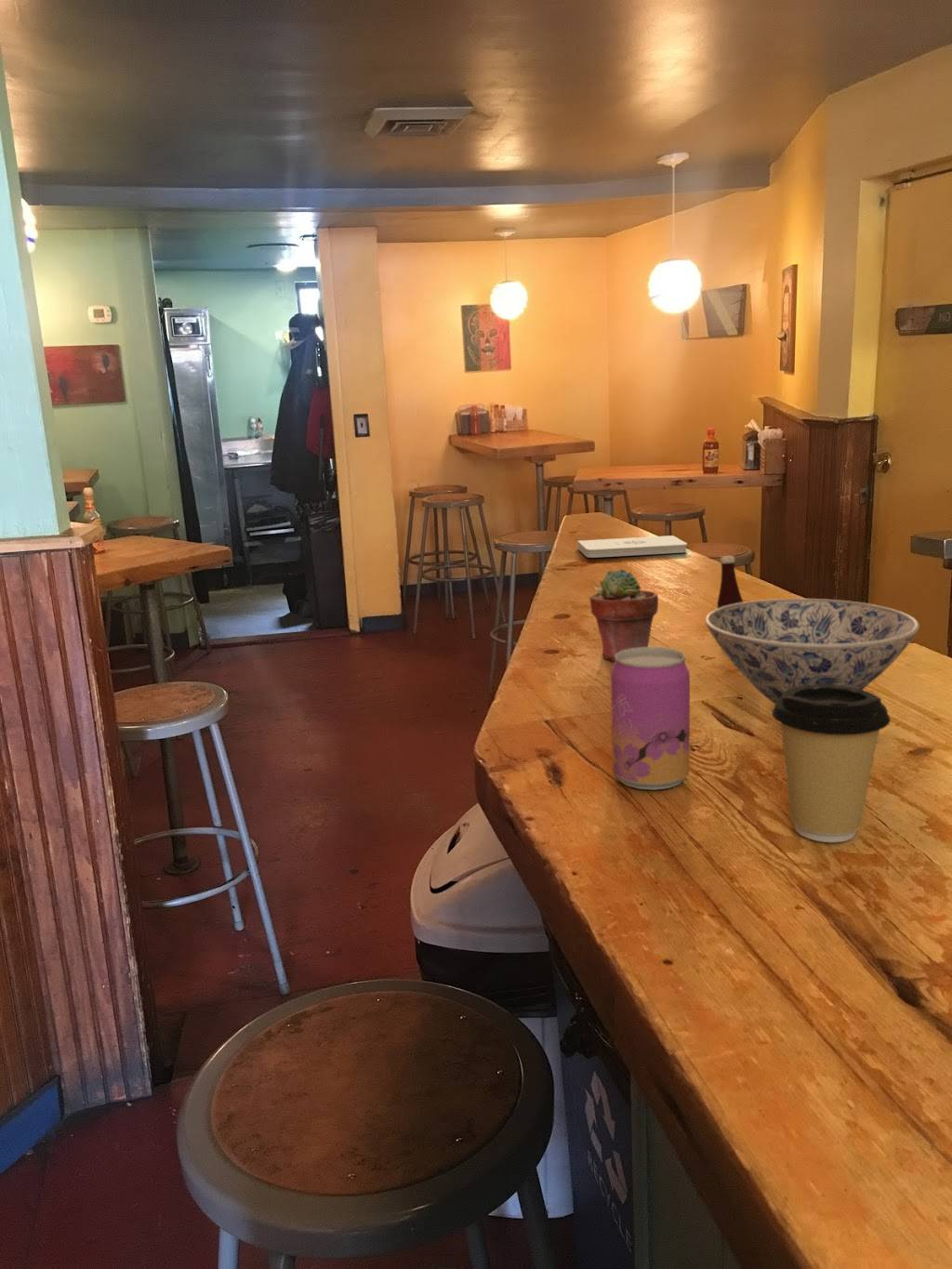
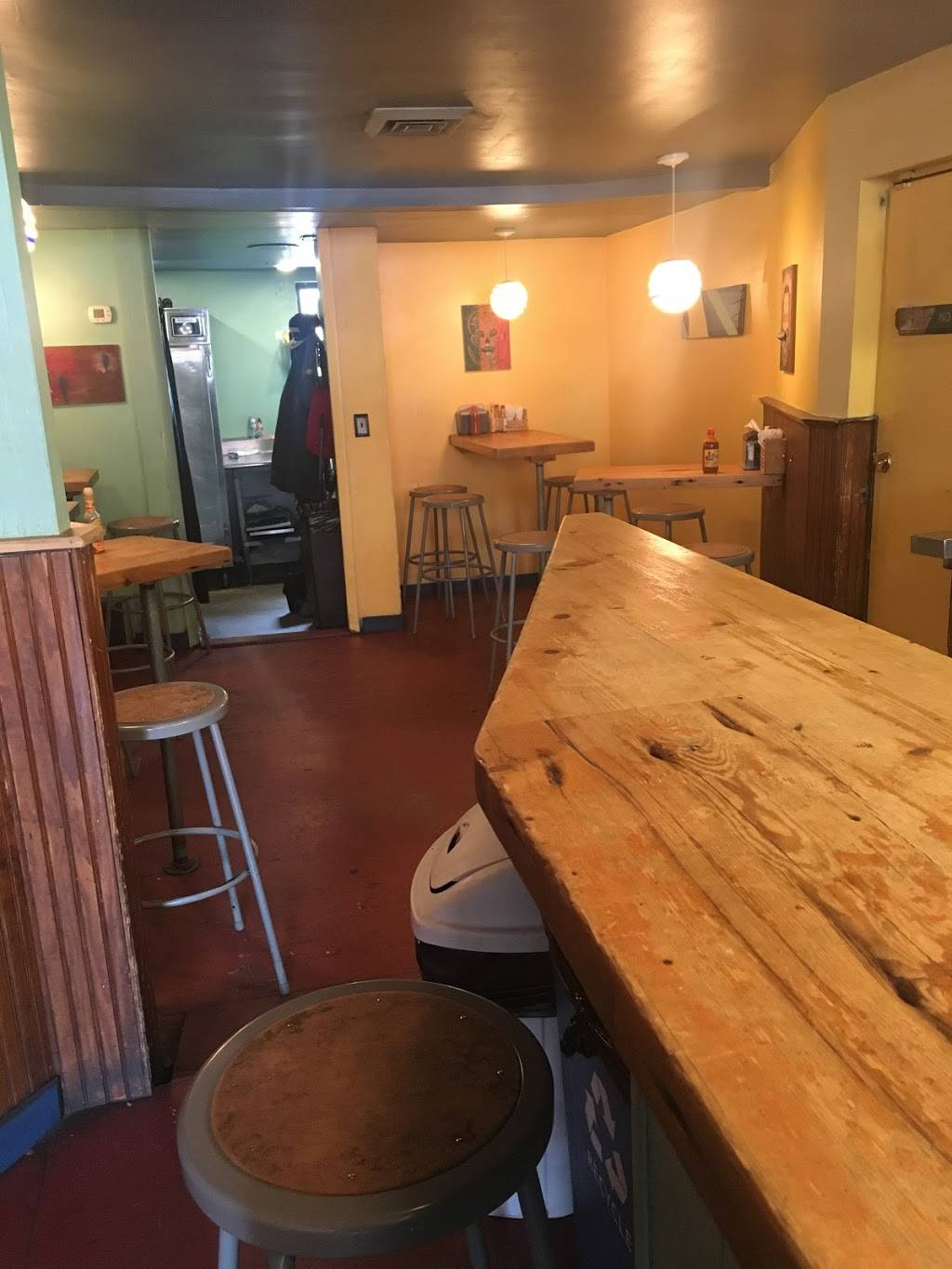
- potted succulent [588,568,659,662]
- tabasco sauce [716,555,744,609]
- notepad [577,535,688,559]
- bowl [705,598,920,705]
- coffee cup [771,684,892,843]
- beer can [610,646,691,791]
